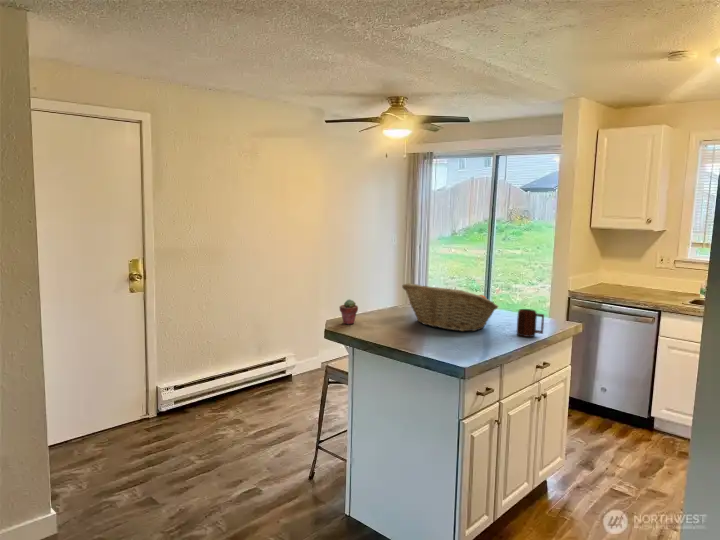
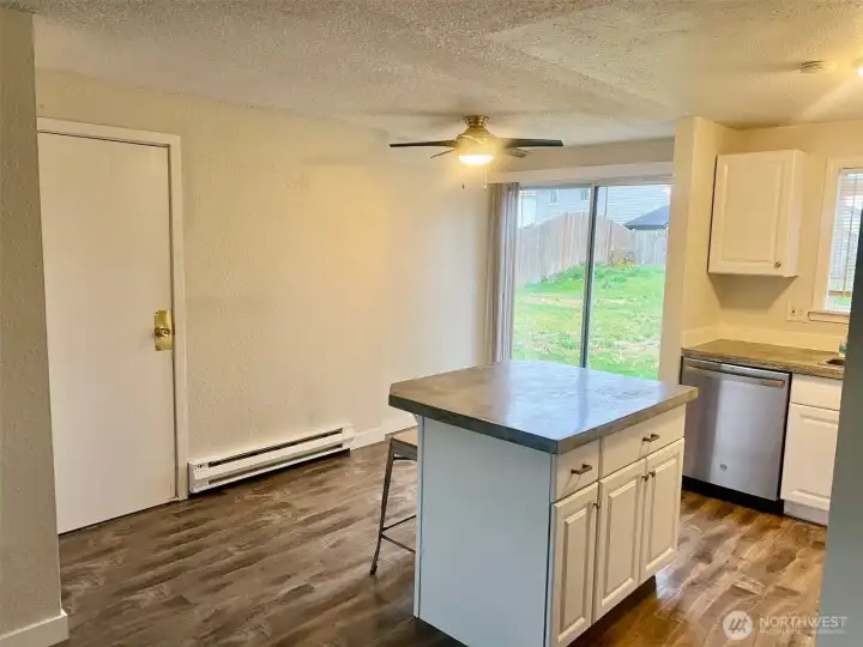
- mug [516,308,545,338]
- fruit basket [401,282,499,332]
- potted succulent [339,298,359,325]
